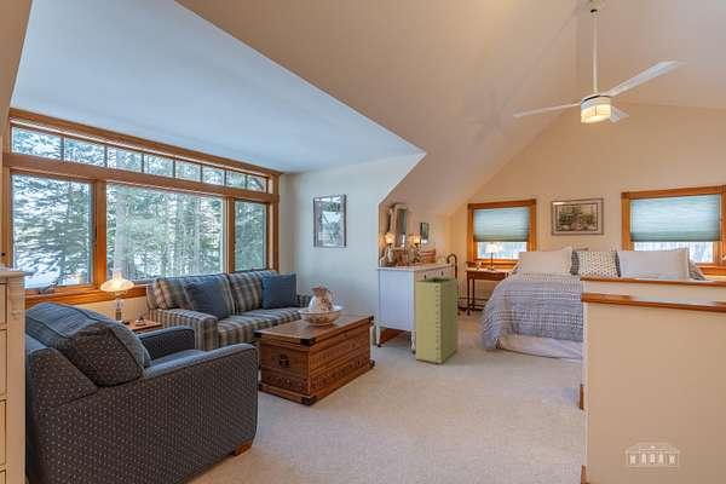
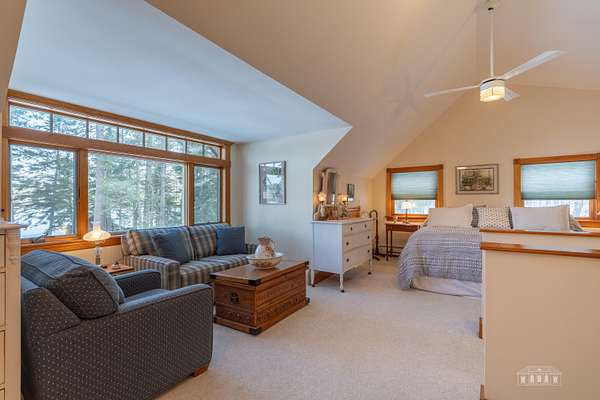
- laundry hamper [414,276,459,365]
